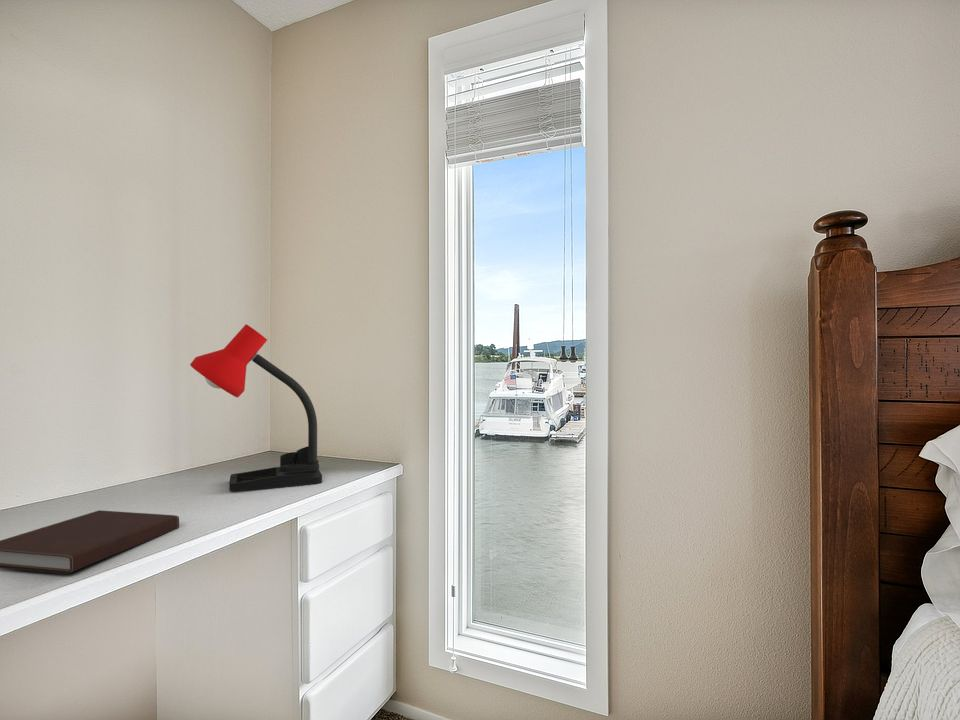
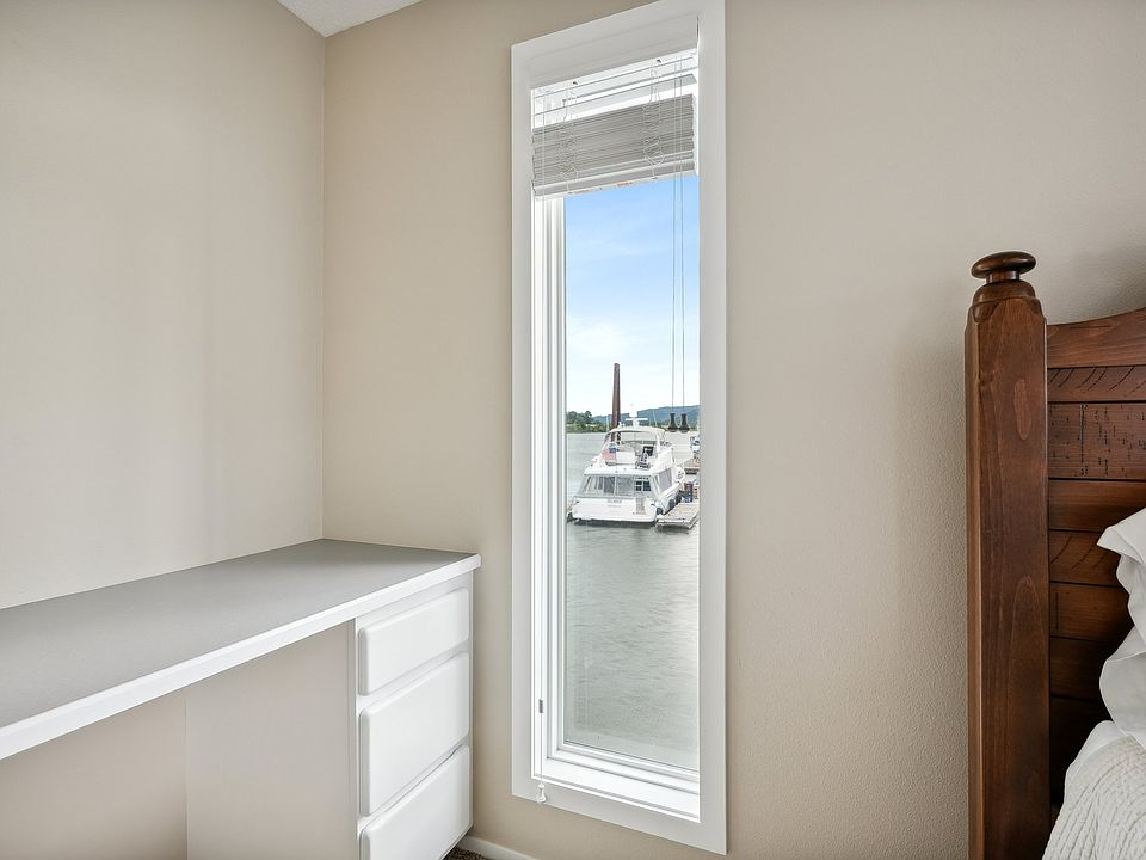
- notebook [0,509,180,575]
- desk lamp [189,323,323,492]
